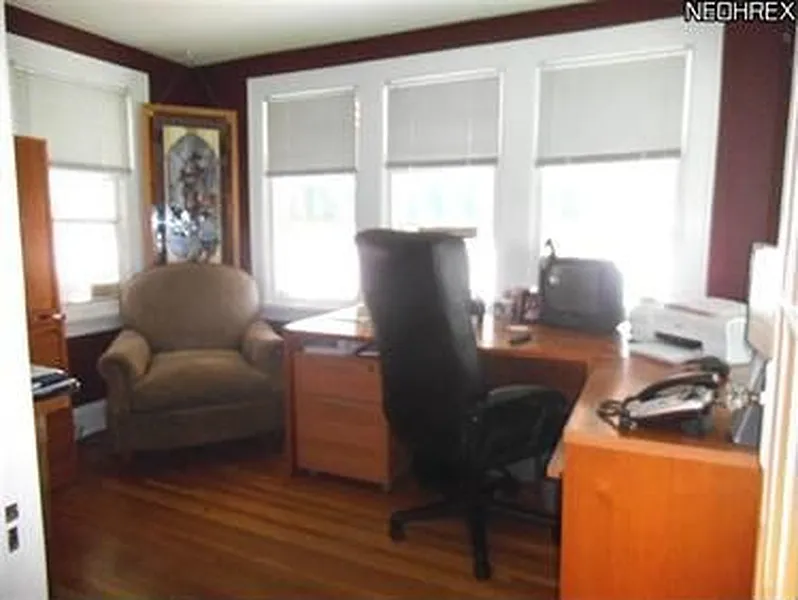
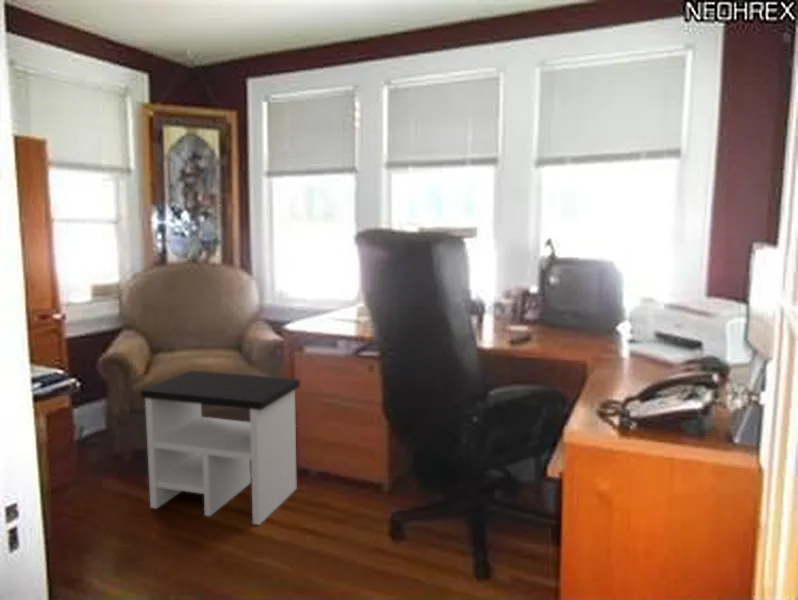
+ side table [140,369,301,526]
